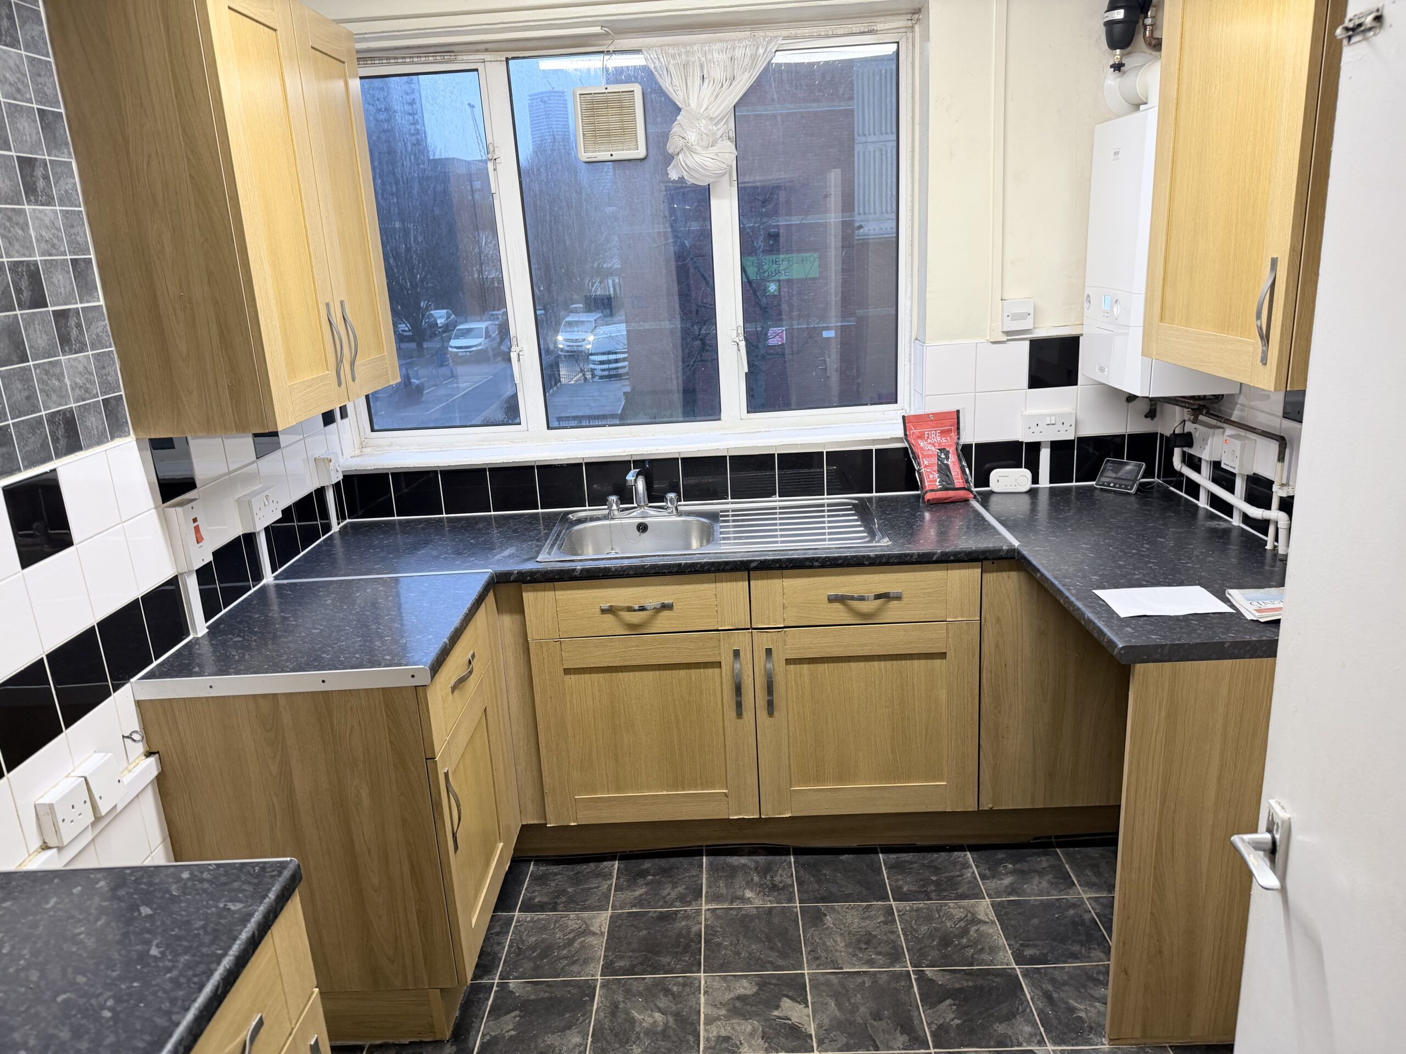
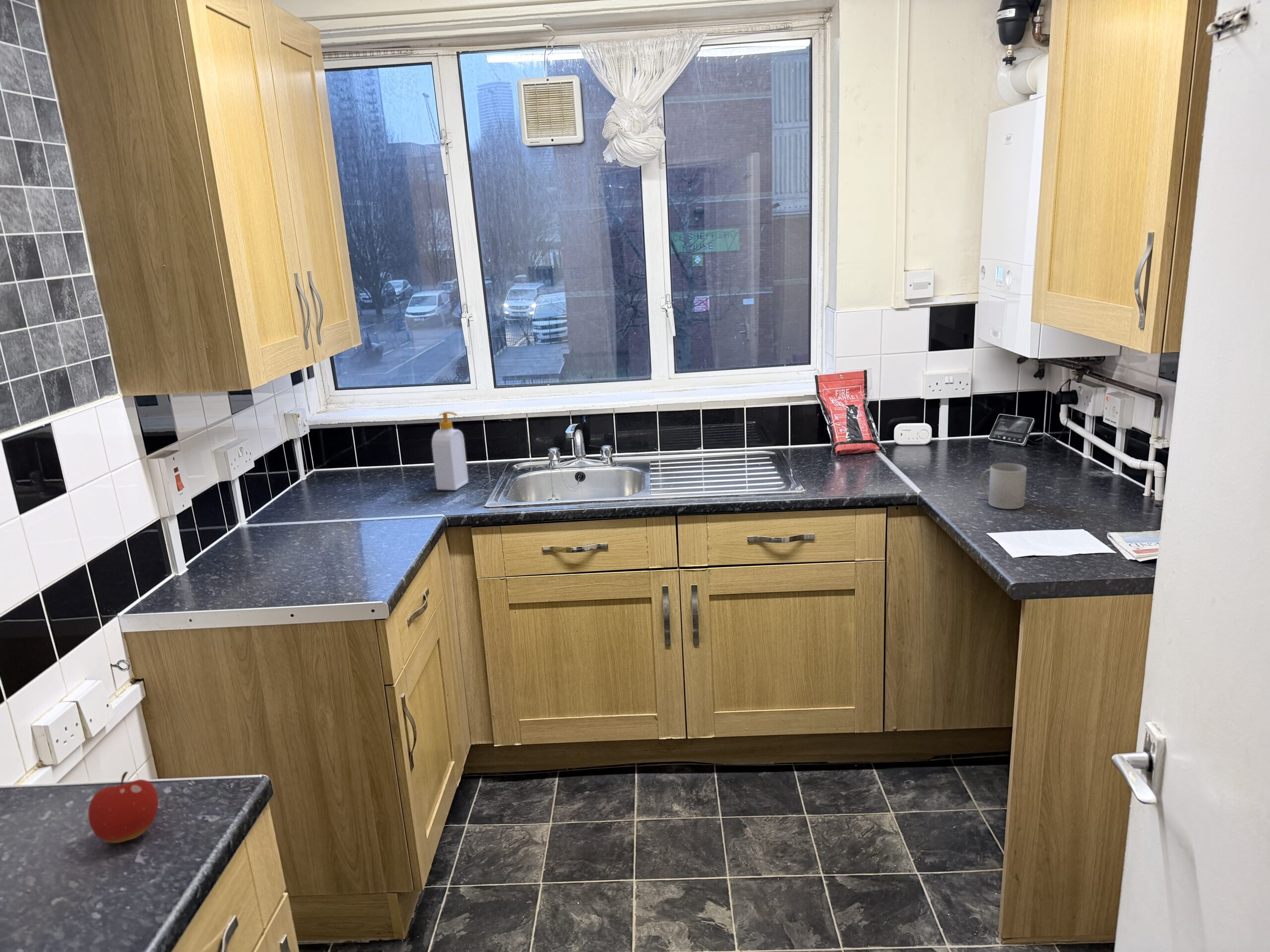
+ soap bottle [431,411,469,491]
+ fruit [88,771,159,843]
+ mug [980,463,1027,510]
